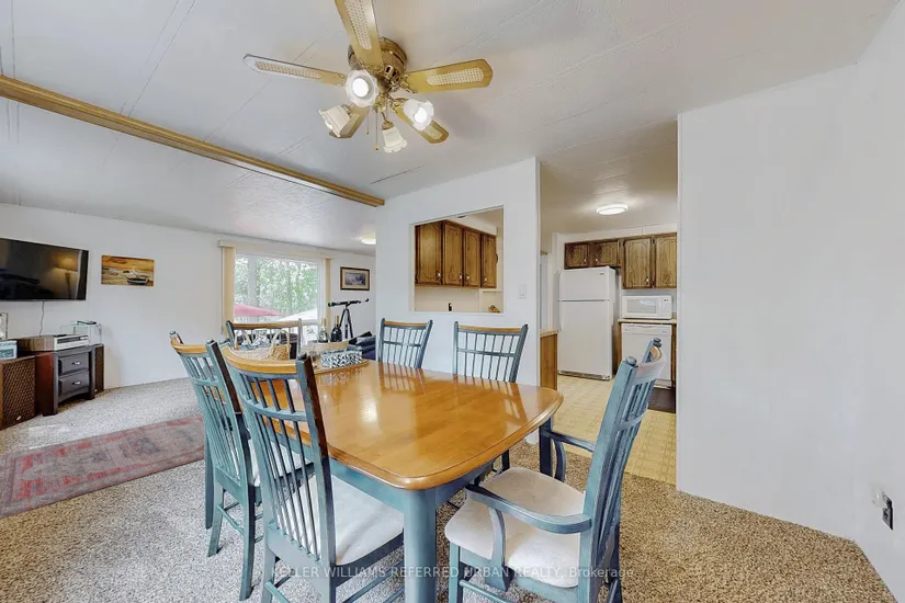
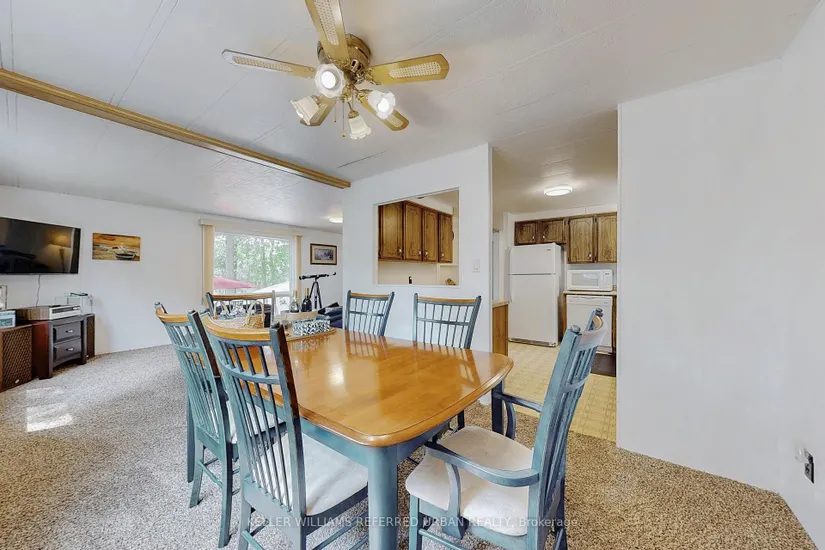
- rug [0,413,205,520]
